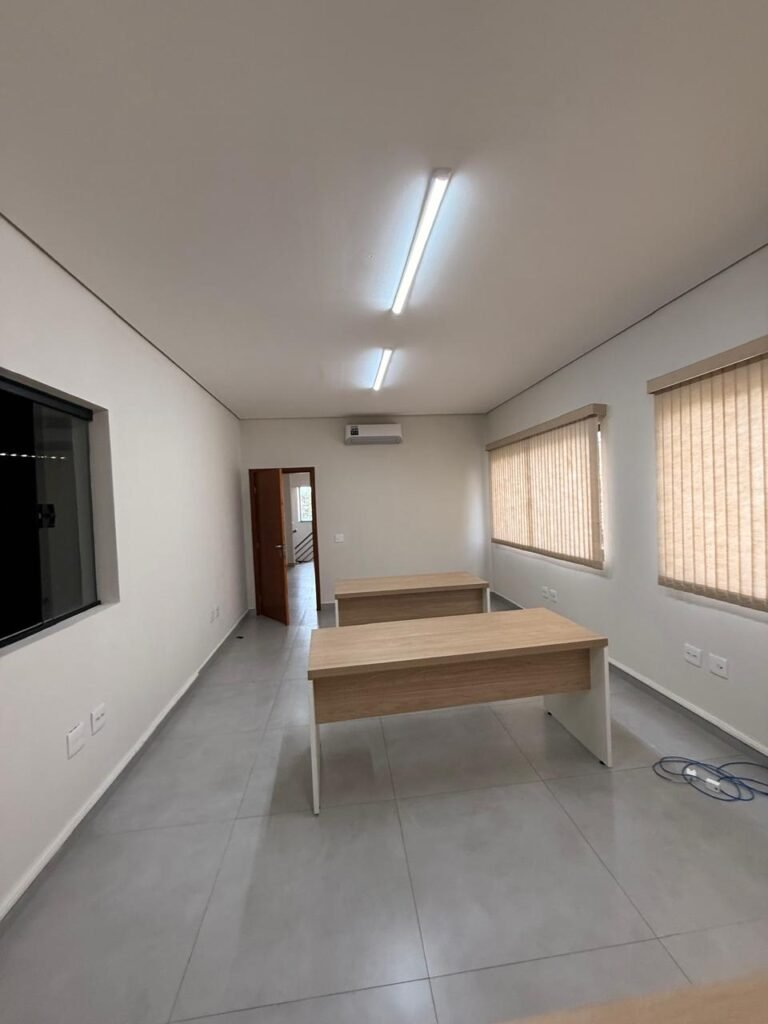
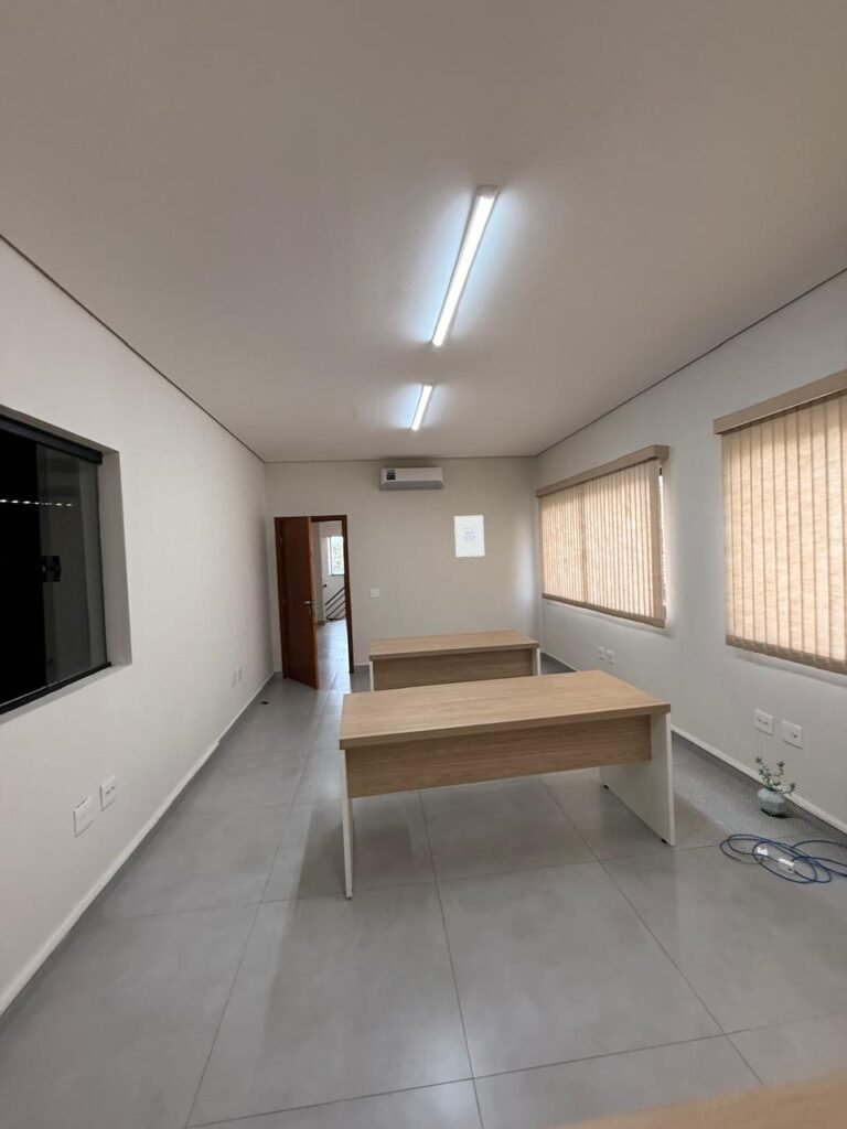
+ wall art [453,514,485,558]
+ potted plant [753,755,797,816]
